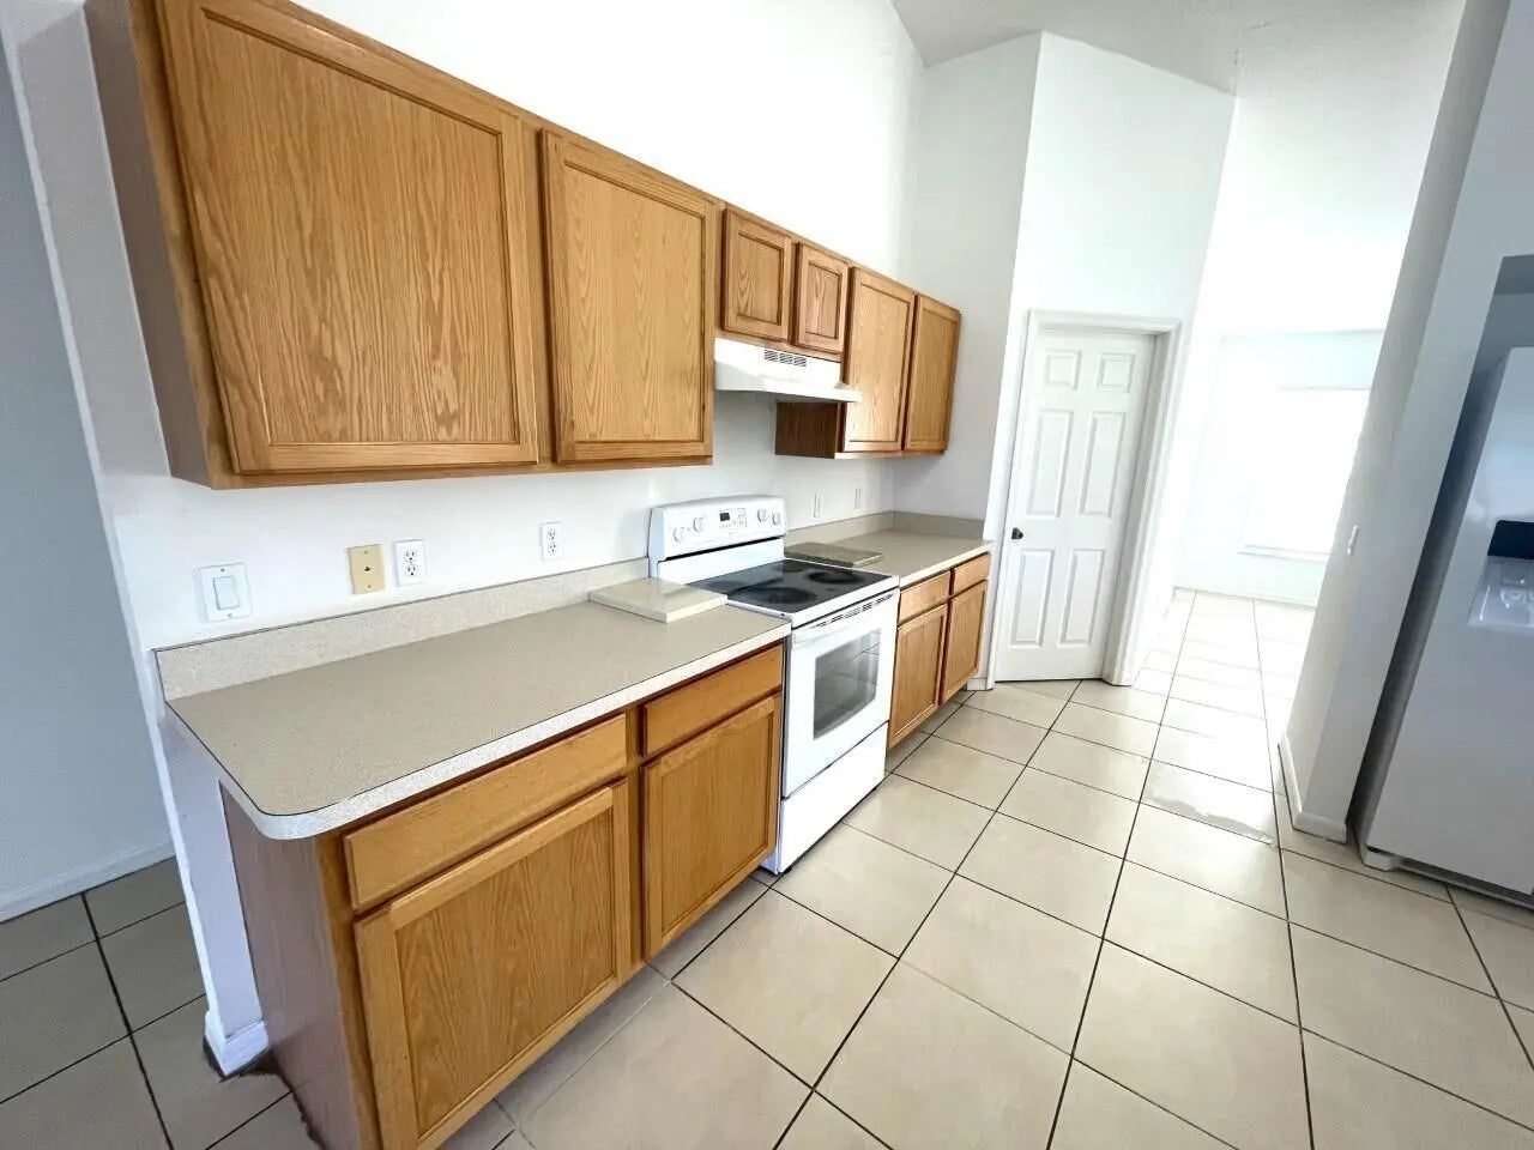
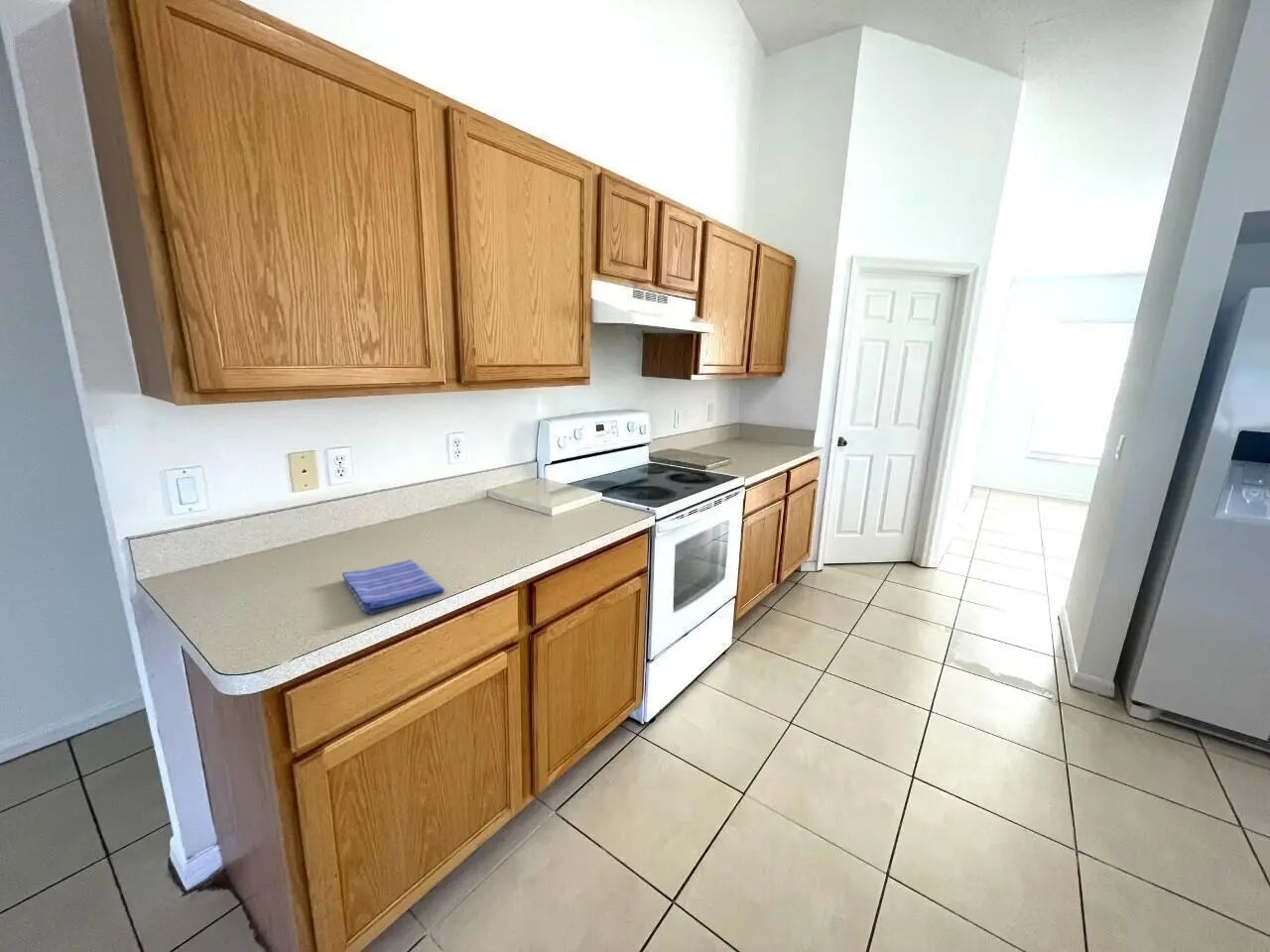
+ dish towel [341,558,445,615]
